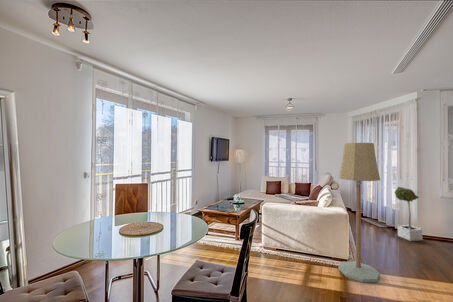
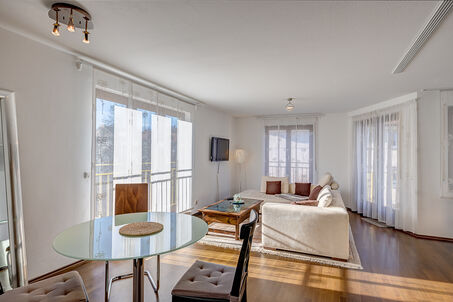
- potted tree [393,185,423,242]
- floor lamp [337,142,381,283]
